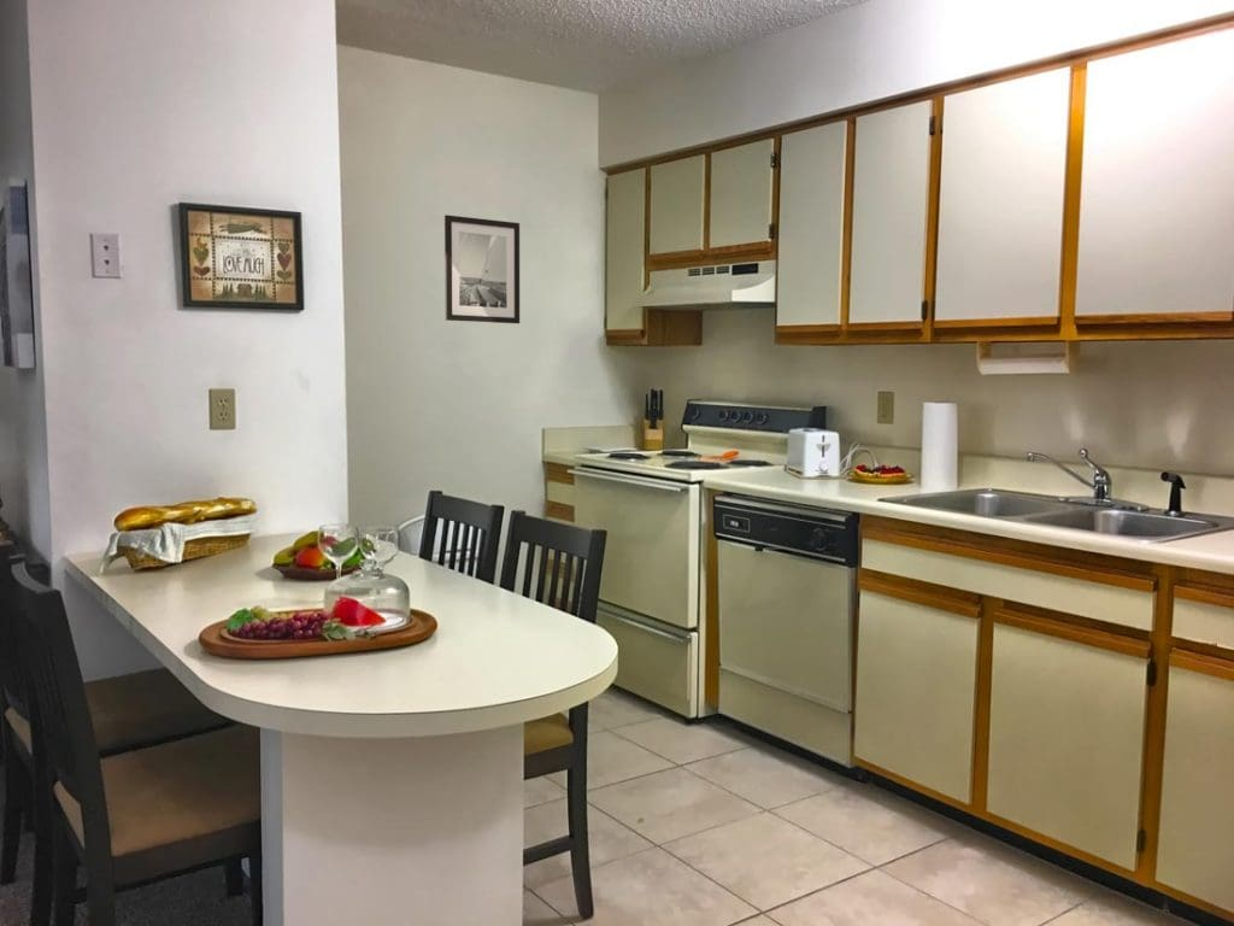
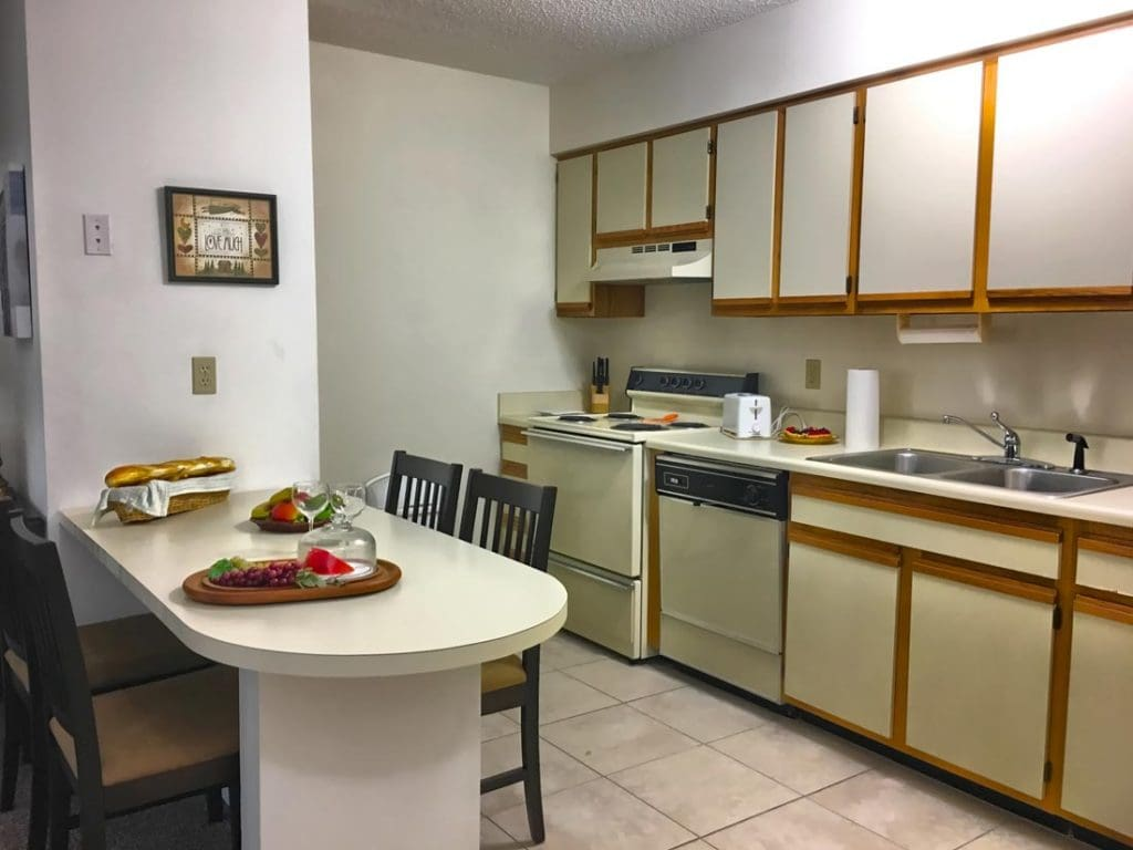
- wall art [443,213,521,324]
